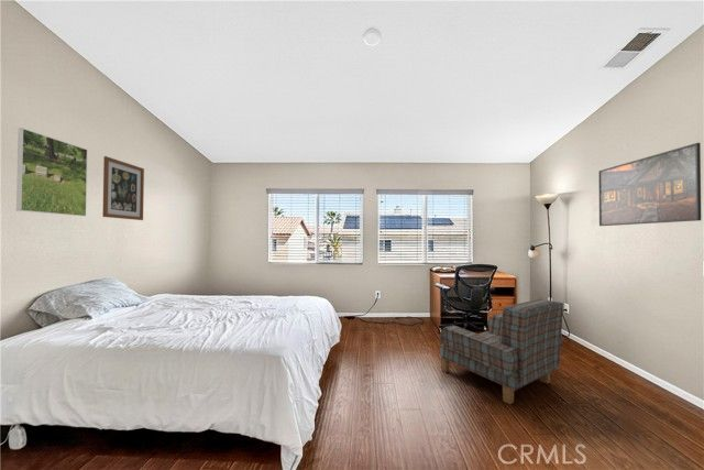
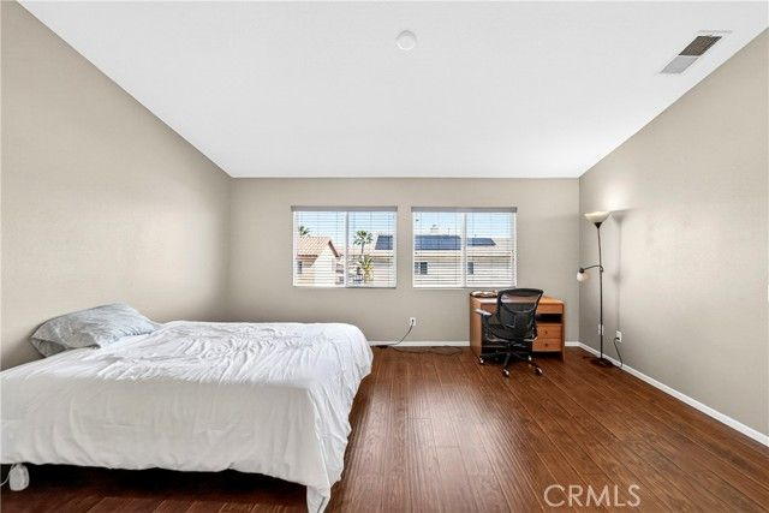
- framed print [15,128,88,217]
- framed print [597,142,702,227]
- wall art [101,155,145,221]
- armchair [438,297,564,405]
